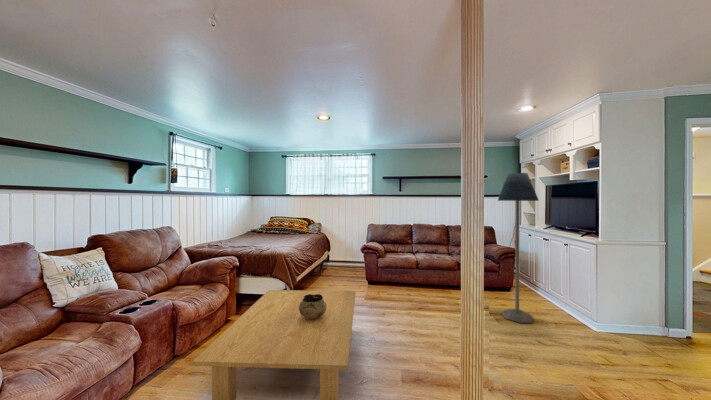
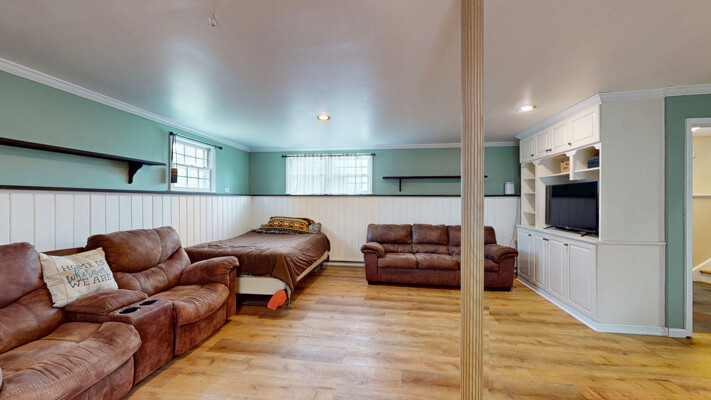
- coffee table [191,289,356,400]
- decorative bowl [299,294,326,319]
- floor lamp [497,172,540,324]
